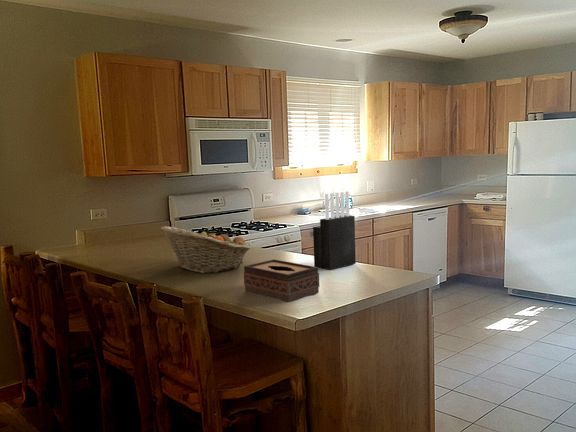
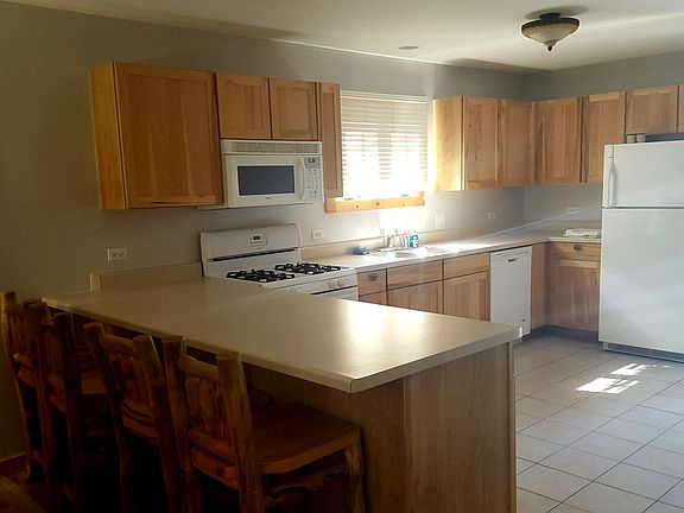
- knife block [312,191,357,271]
- tissue box [243,258,320,303]
- fruit basket [160,225,251,274]
